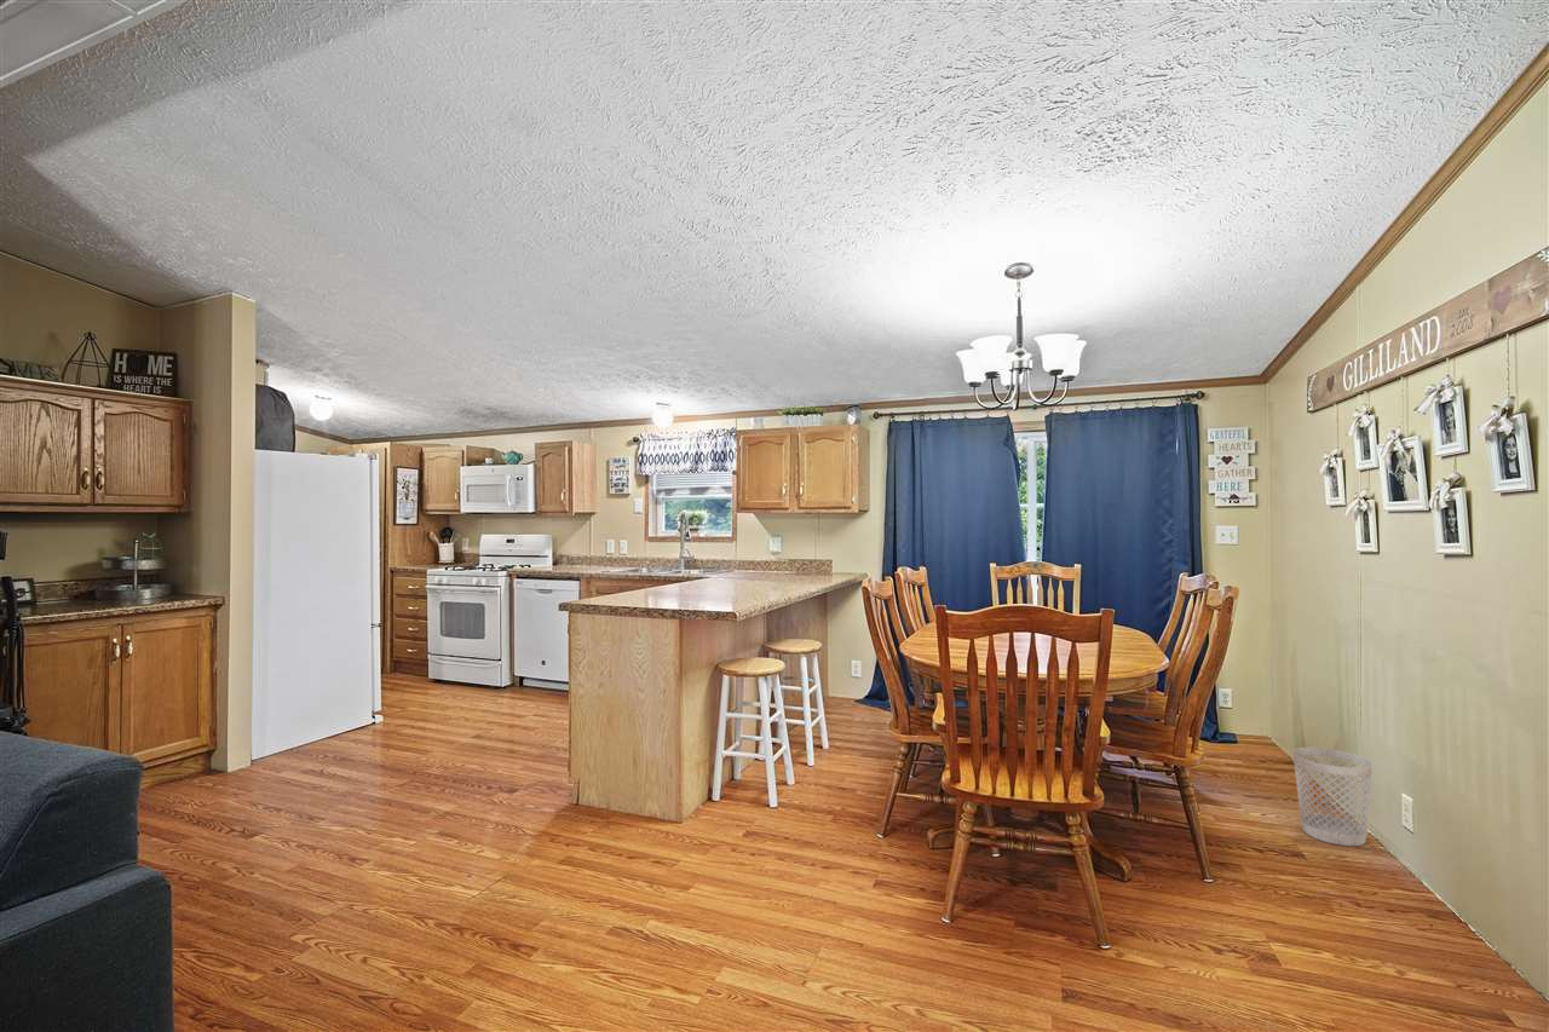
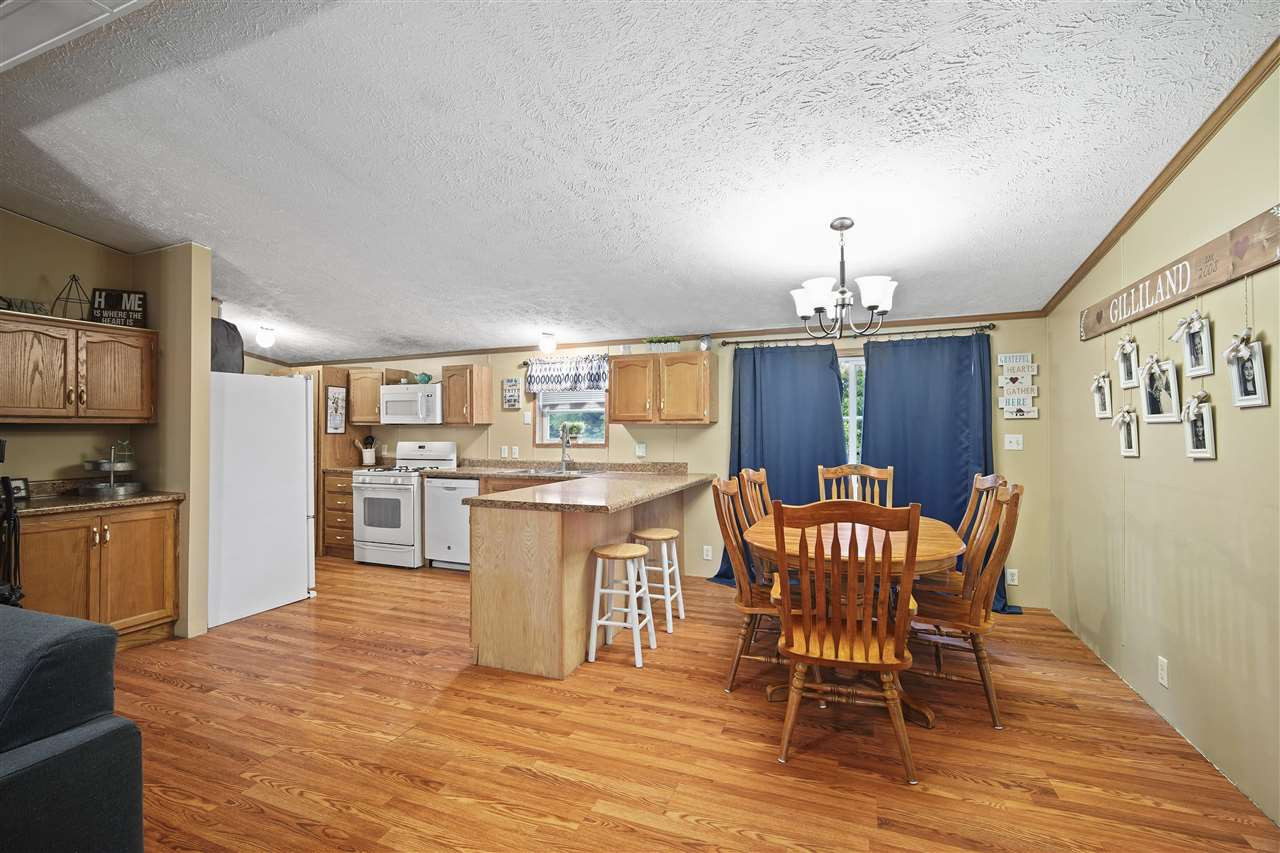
- wastebasket [1291,746,1374,847]
